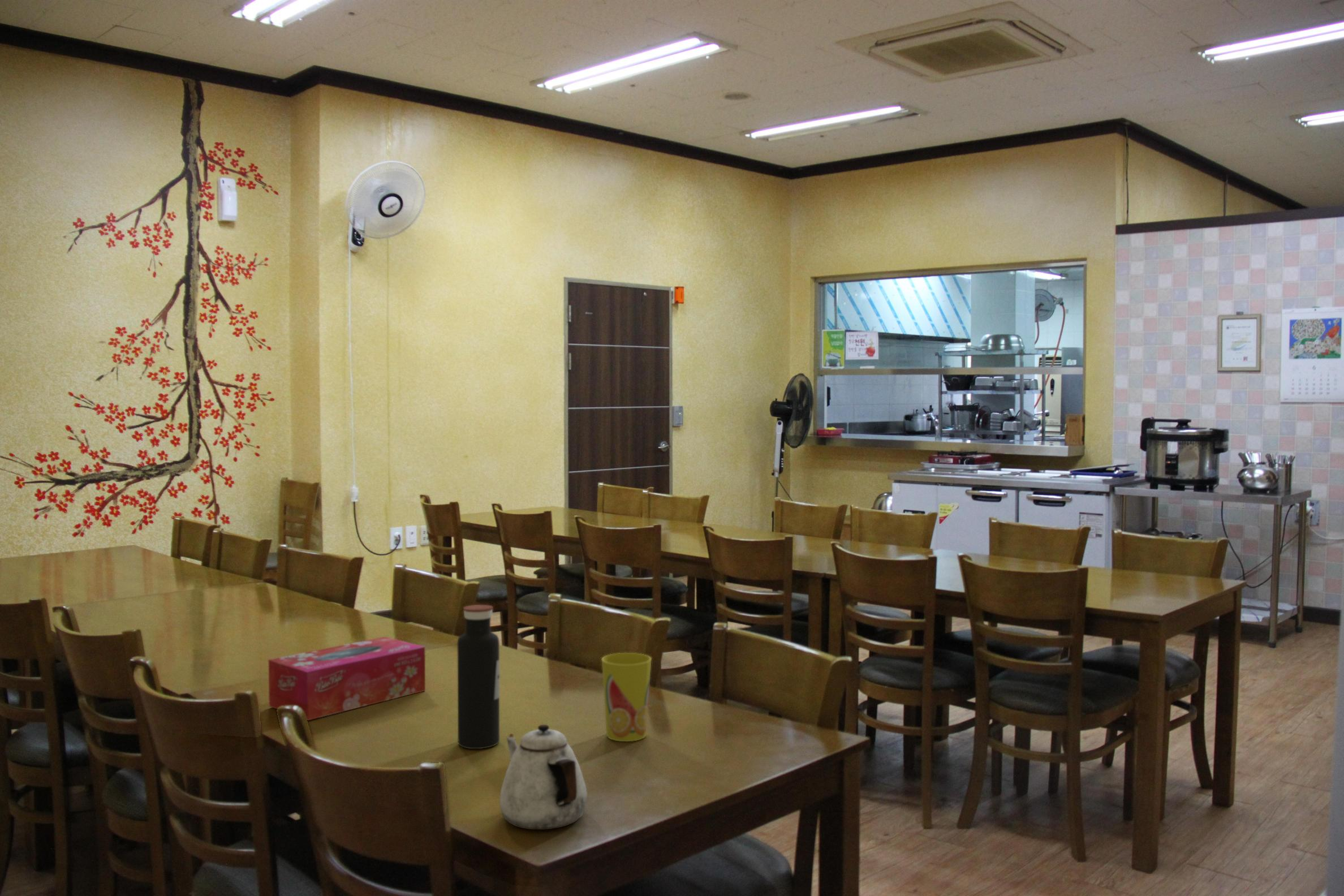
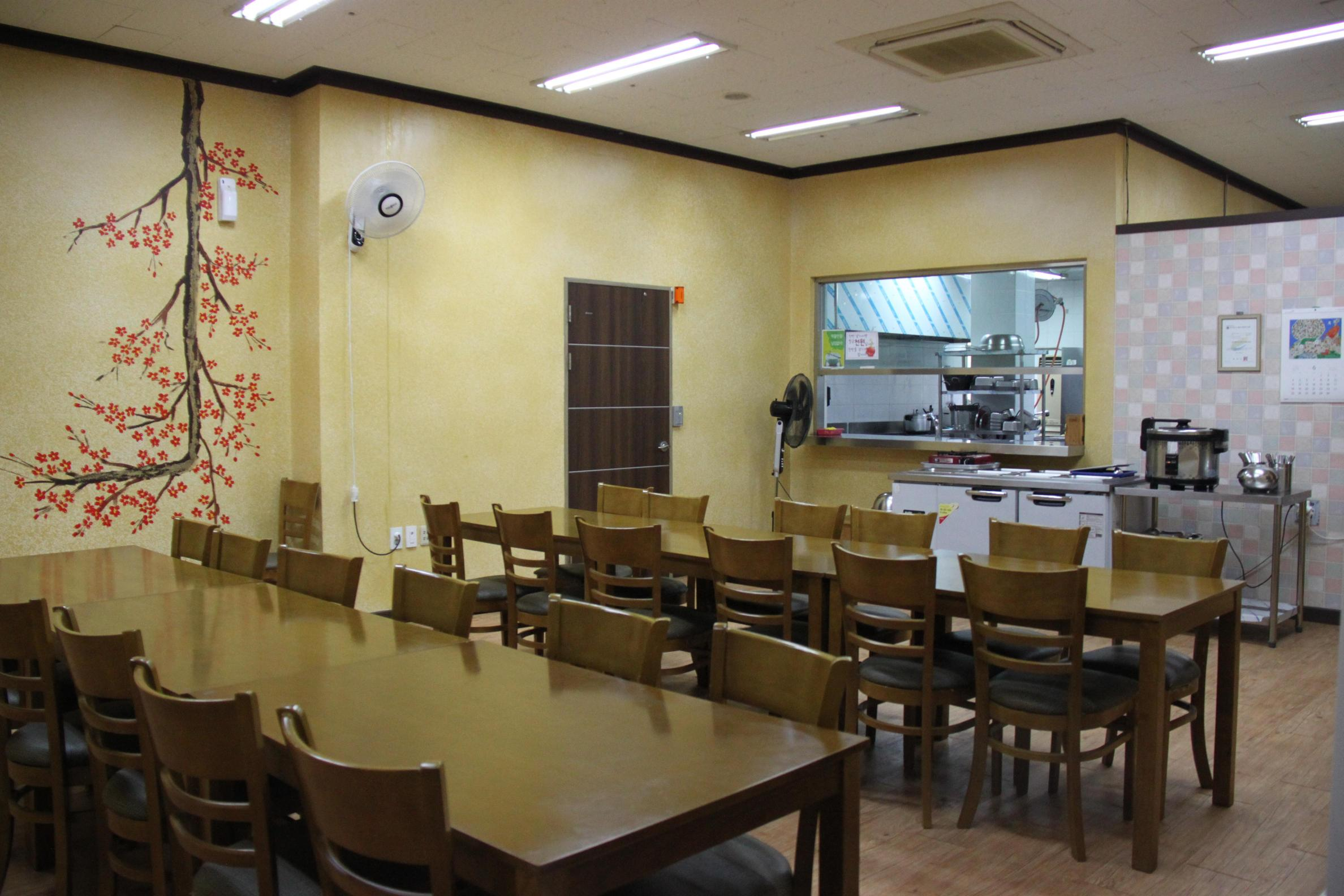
- tissue box [268,636,426,721]
- cup [601,652,652,742]
- teapot [499,724,588,830]
- water bottle [456,604,500,749]
